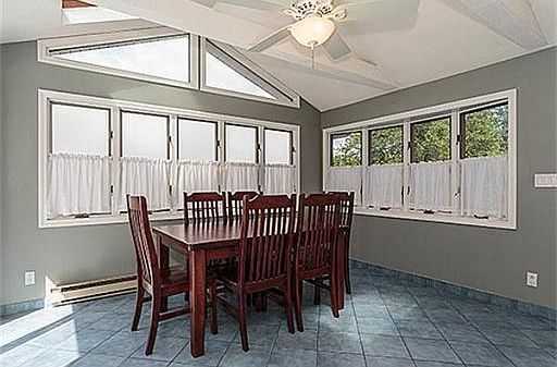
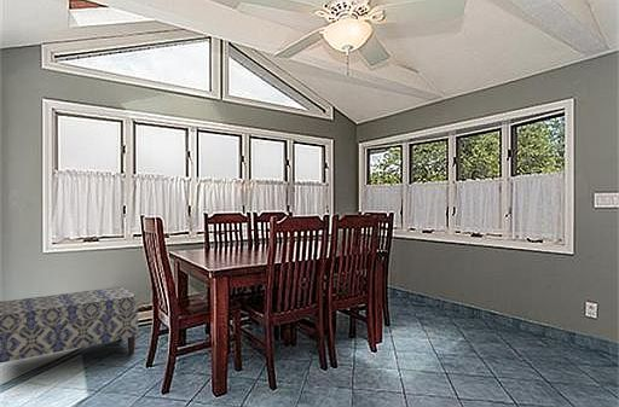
+ bench [0,286,140,365]
